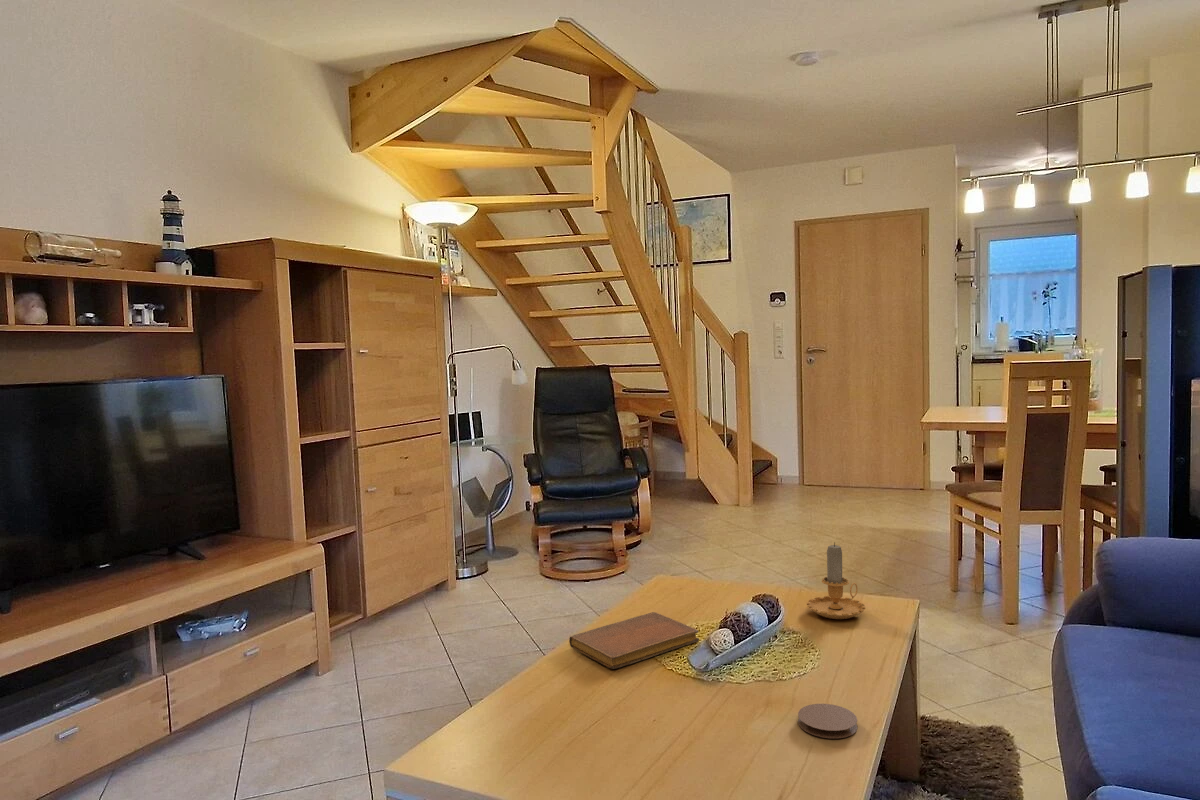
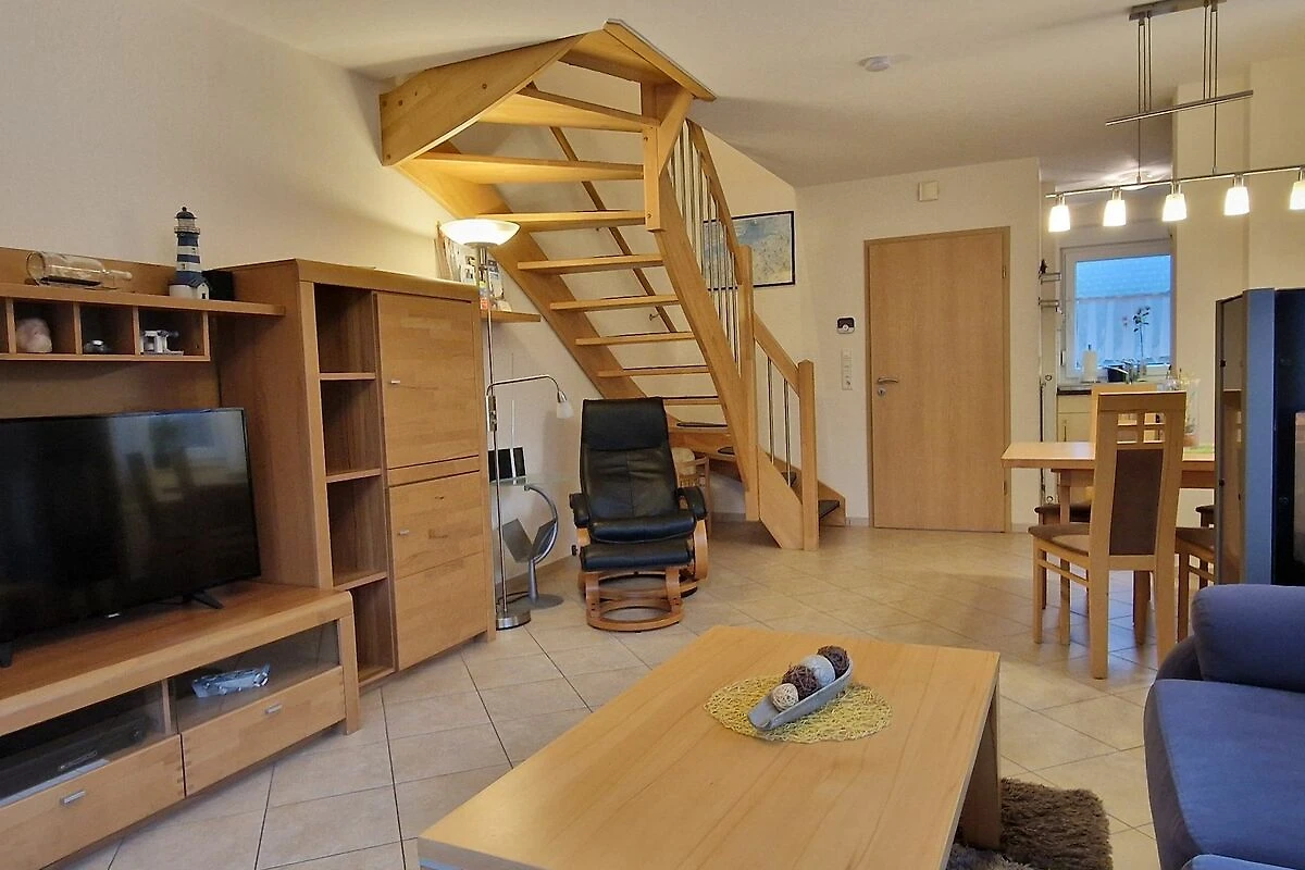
- coaster [797,703,858,739]
- candle [806,541,866,620]
- notebook [568,611,700,670]
